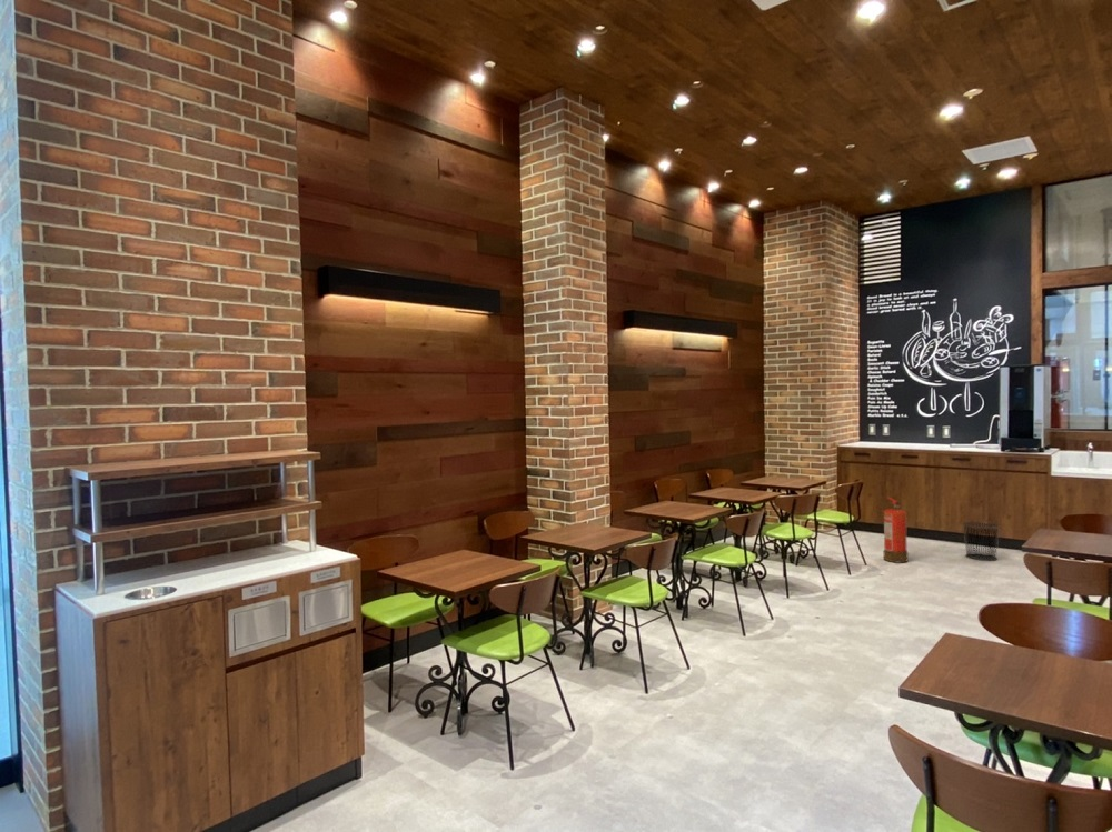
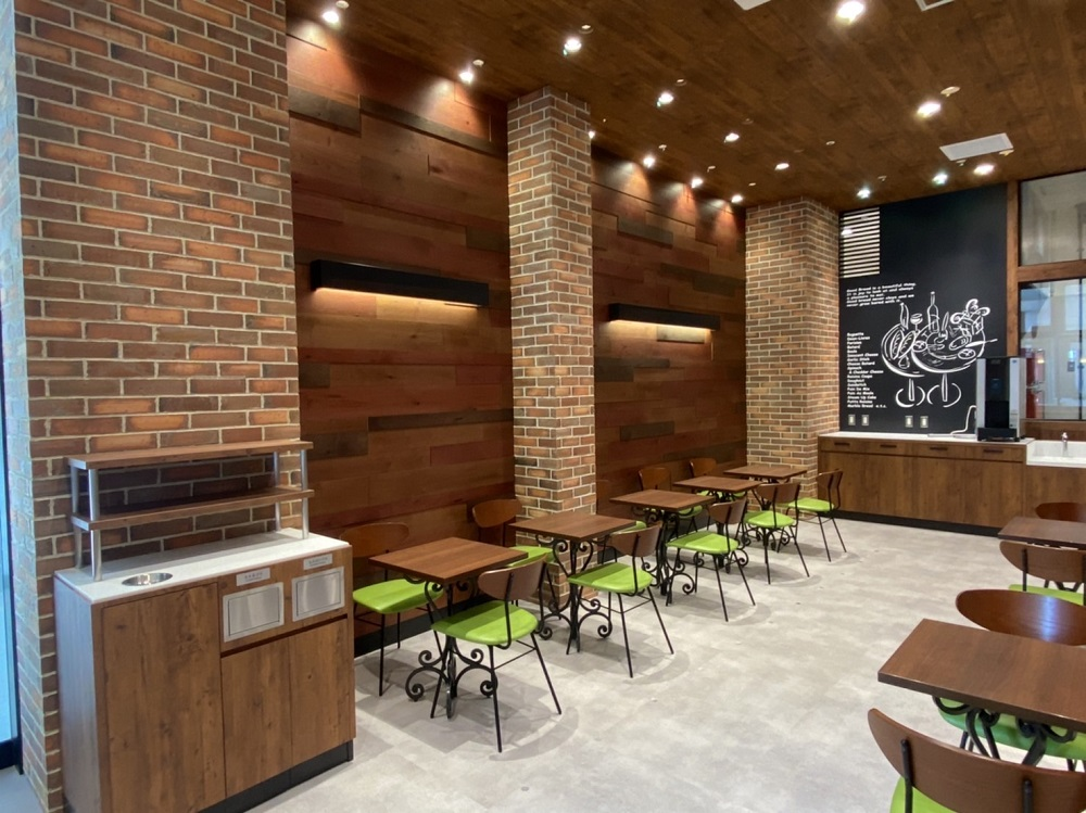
- waste bin [962,520,1001,562]
- fire extinguisher [883,495,909,564]
